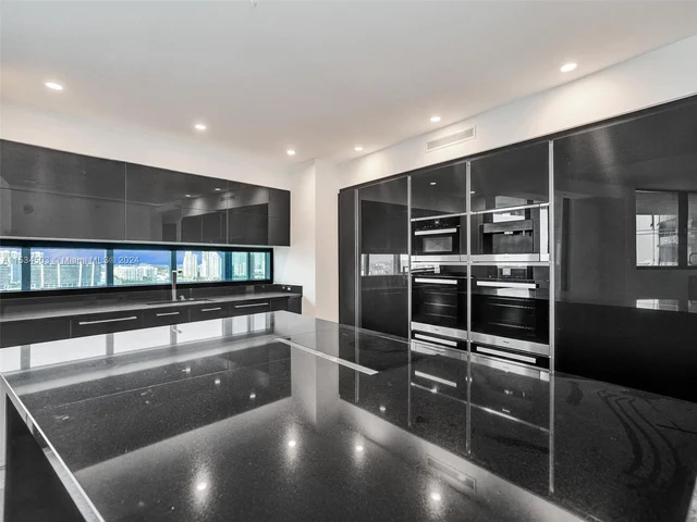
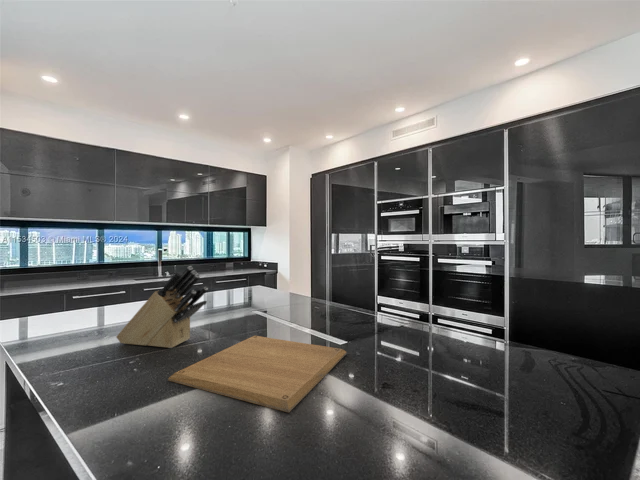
+ knife block [115,265,209,349]
+ chopping board [167,335,348,413]
